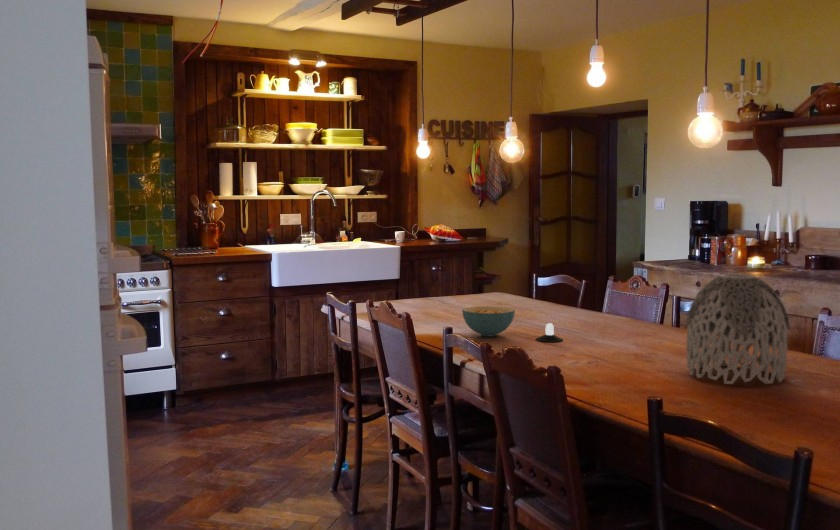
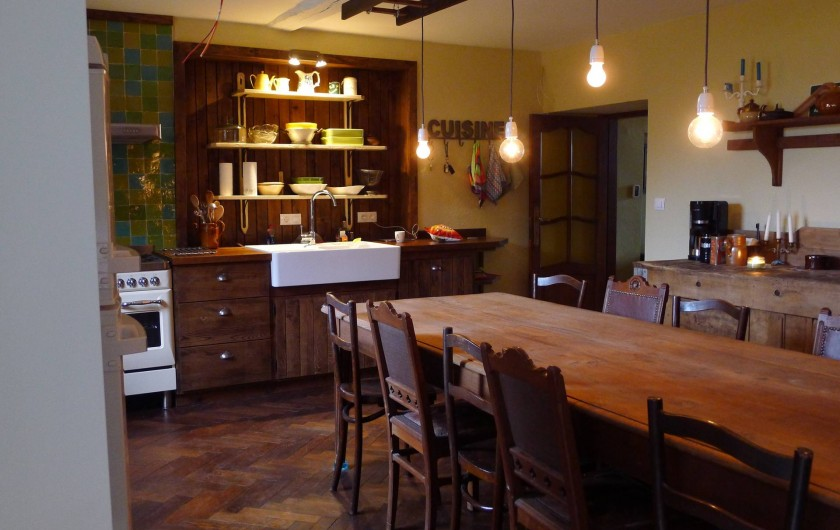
- vase [684,273,791,385]
- candle [535,322,564,343]
- cereal bowl [461,305,516,337]
